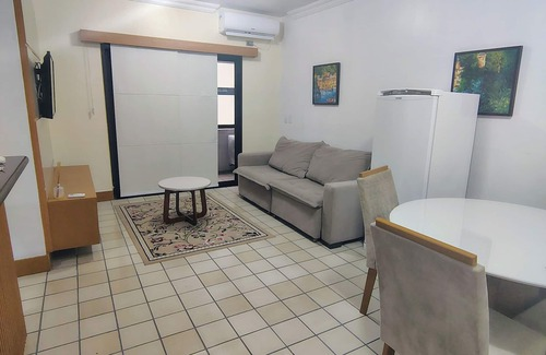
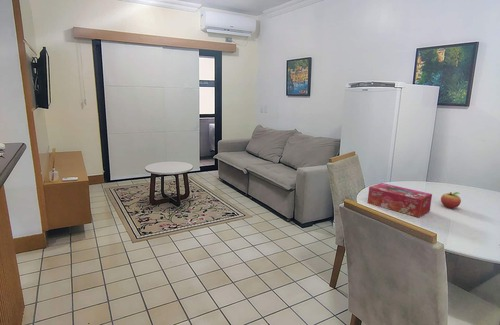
+ tissue box [367,182,433,218]
+ fruit [440,191,462,209]
